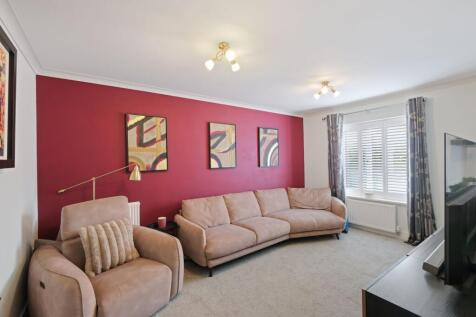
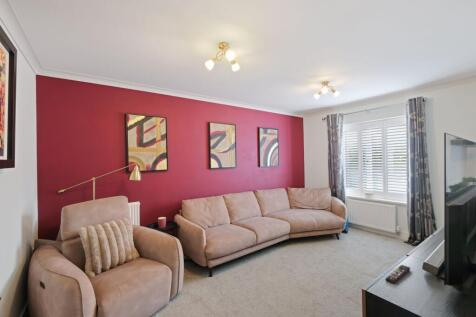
+ remote control [385,264,411,285]
